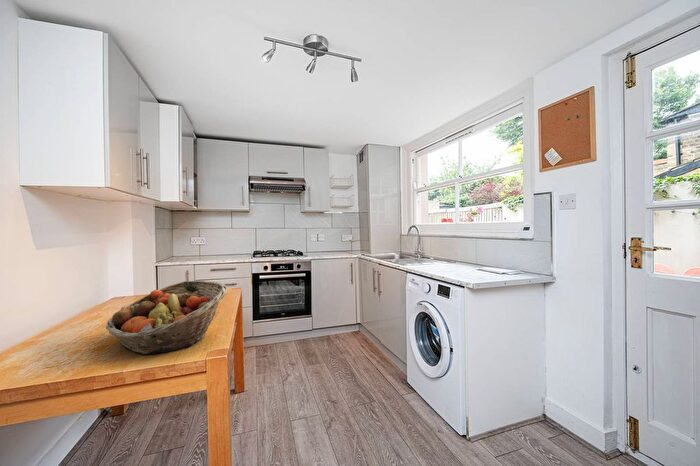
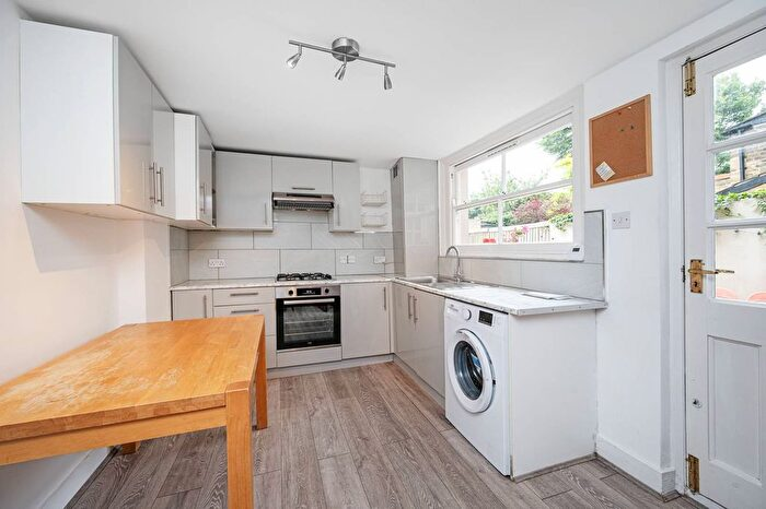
- fruit basket [105,280,228,355]
